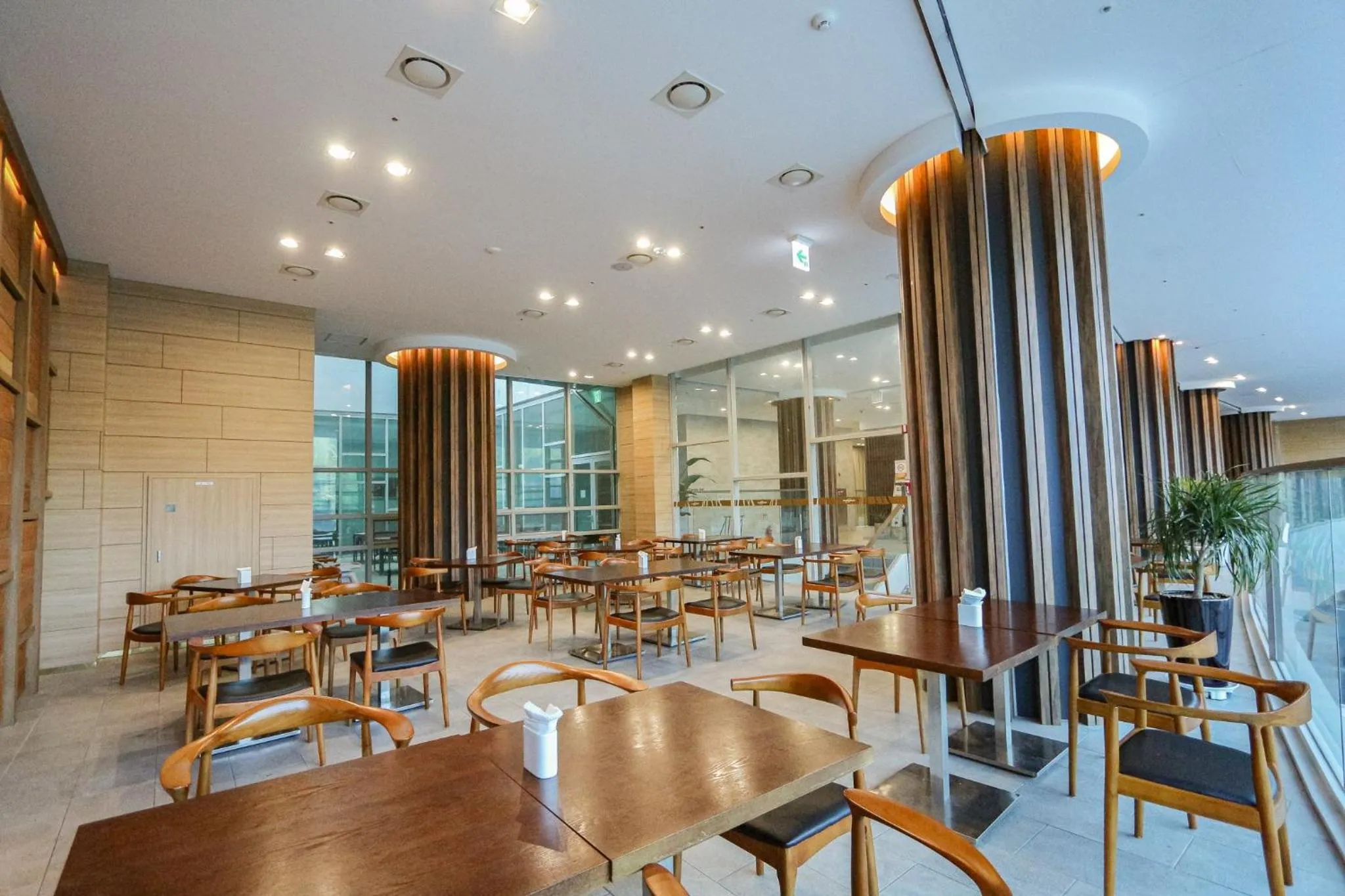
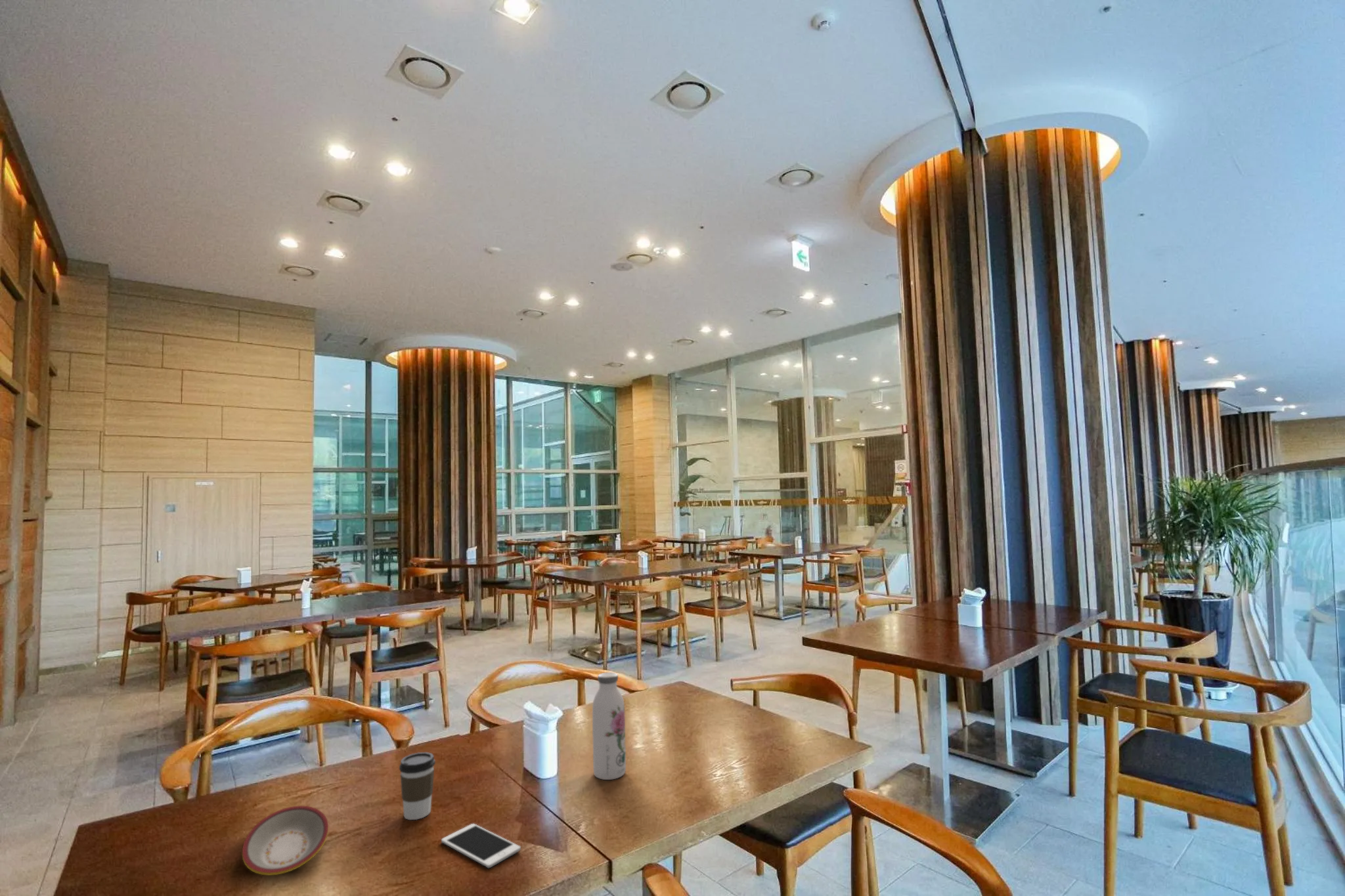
+ cell phone [441,823,521,868]
+ plate [242,805,329,876]
+ water bottle [592,672,627,780]
+ coffee cup [399,752,436,821]
